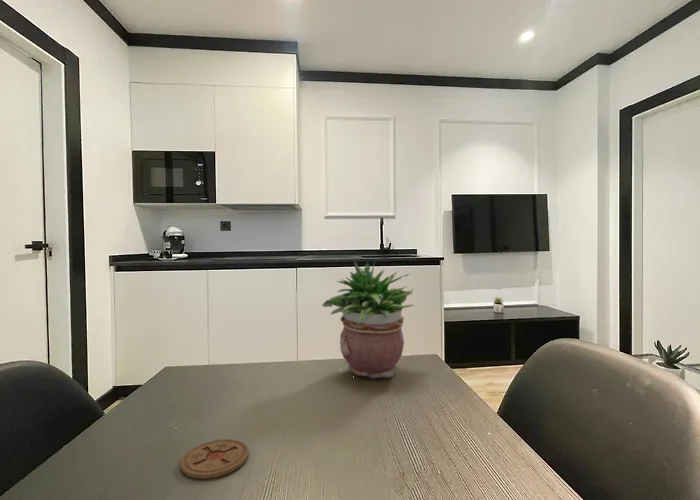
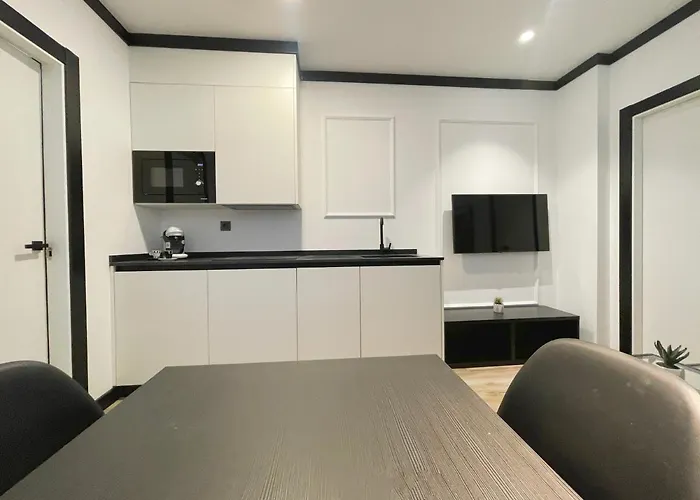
- potted plant [321,261,415,380]
- coaster [180,438,249,479]
